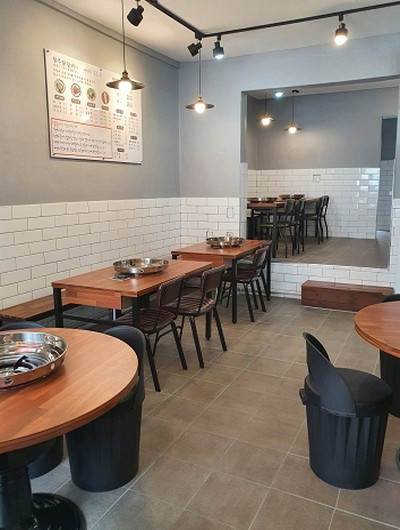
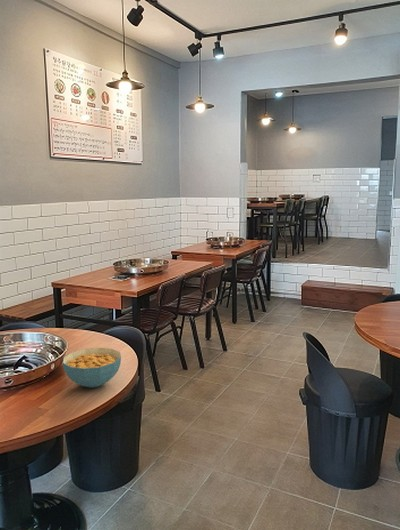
+ cereal bowl [62,347,122,389]
